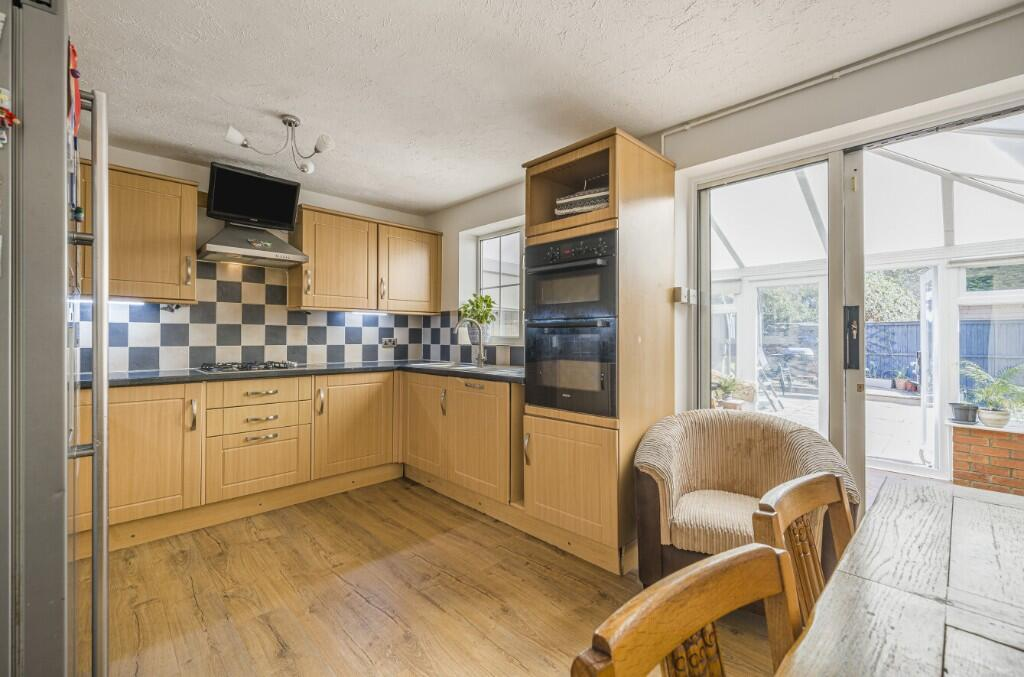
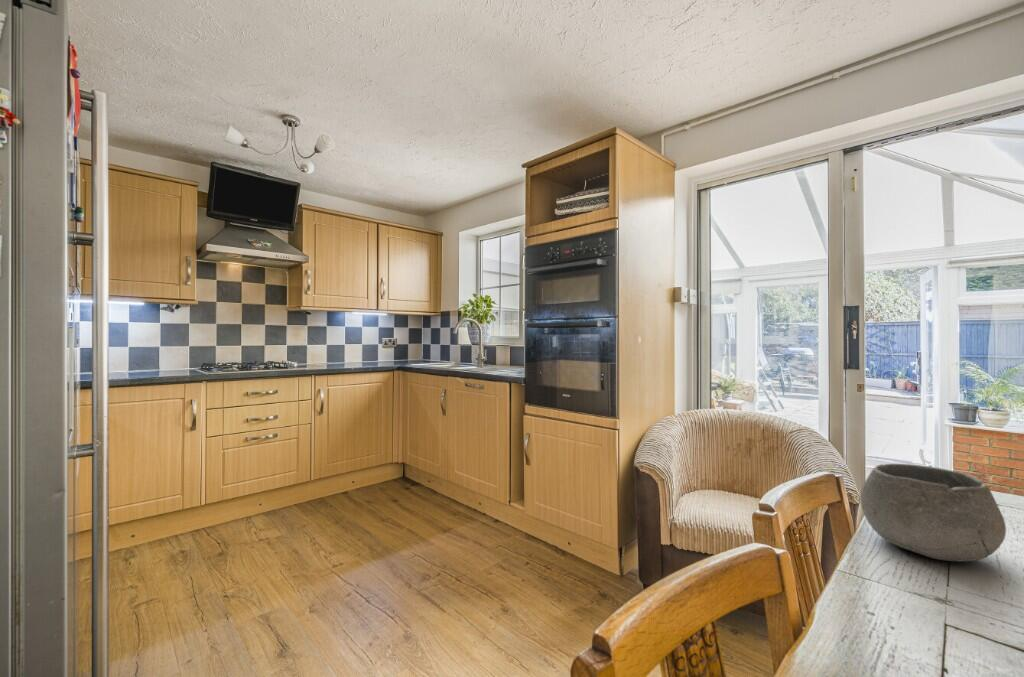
+ bowl [859,463,1007,563]
